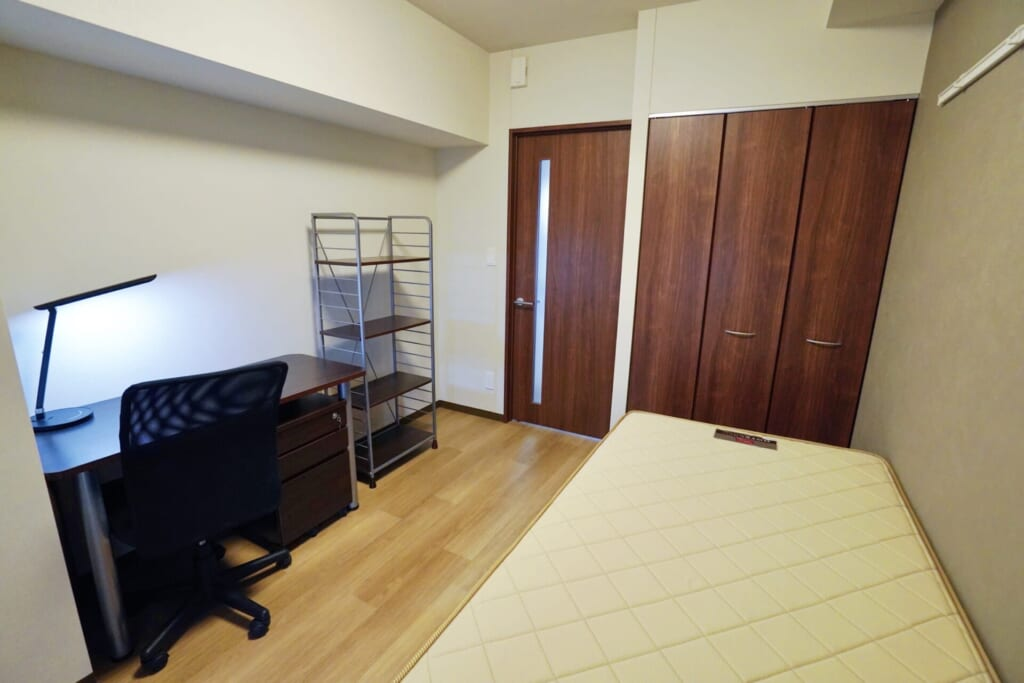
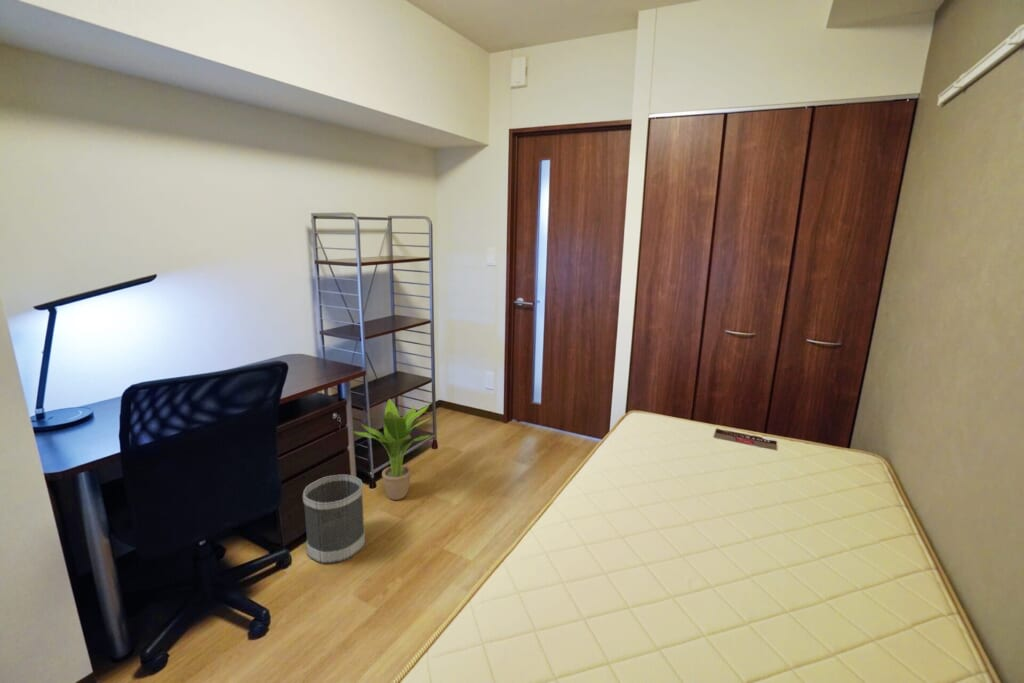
+ wastebasket [302,473,366,565]
+ potted plant [350,398,433,501]
